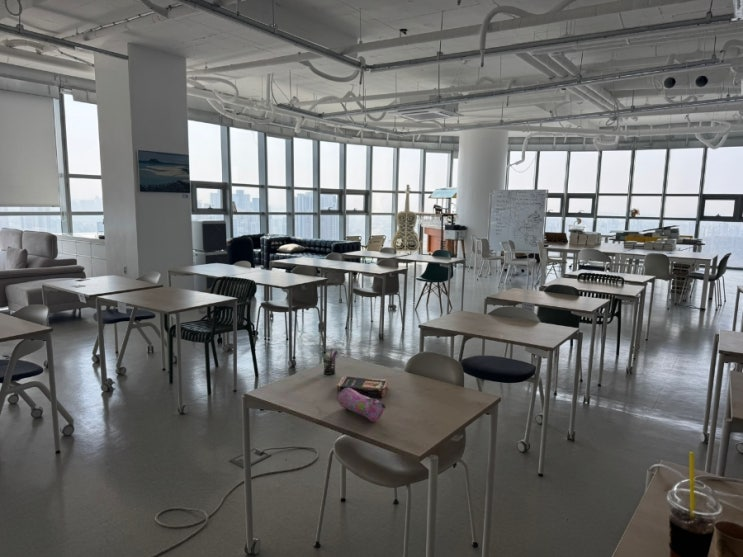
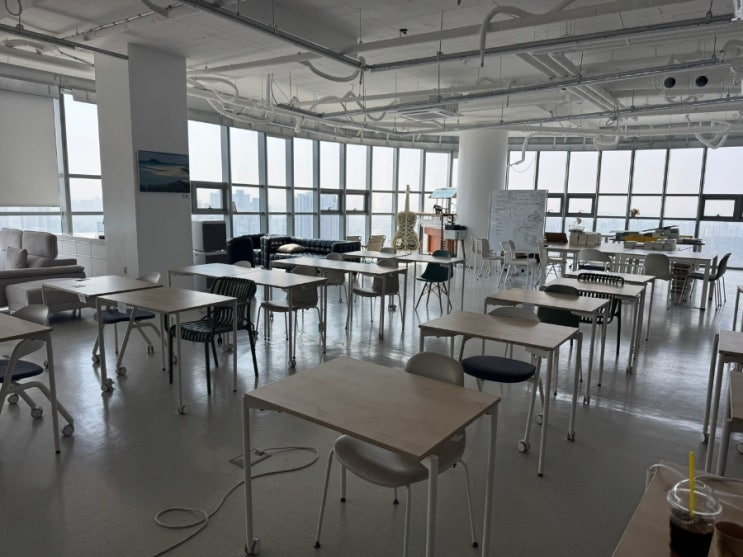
- pen holder [321,347,339,376]
- pencil case [337,388,387,422]
- book [336,375,389,399]
